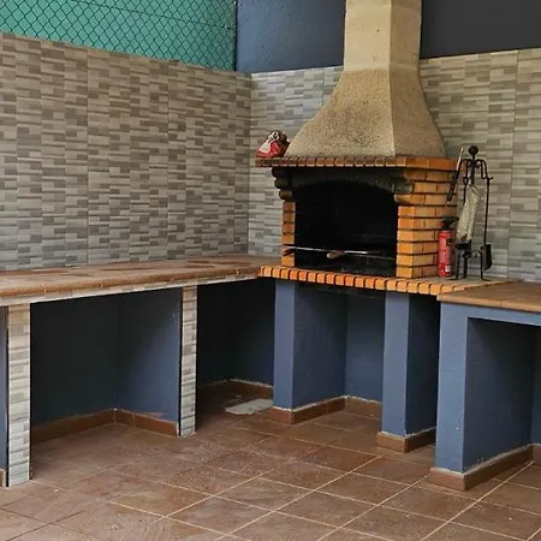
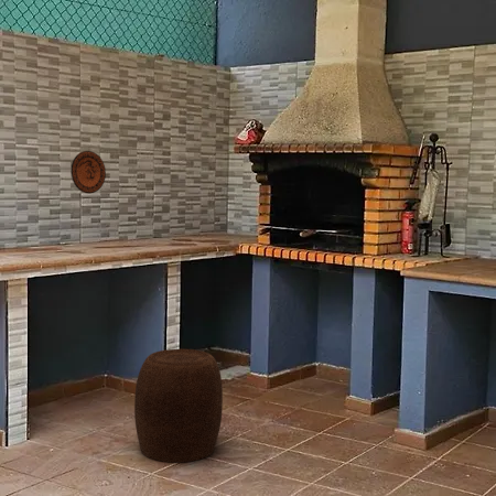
+ decorative plate [69,150,107,195]
+ stool [133,348,224,463]
